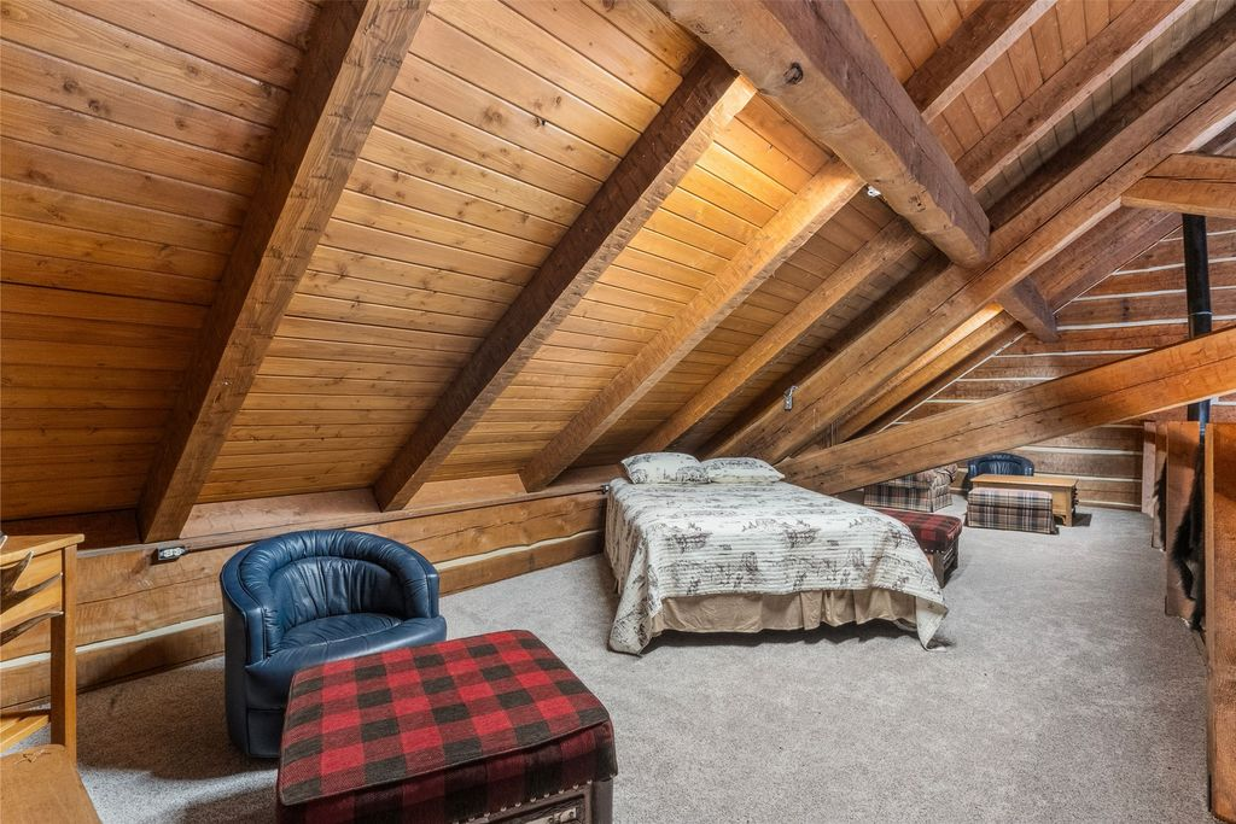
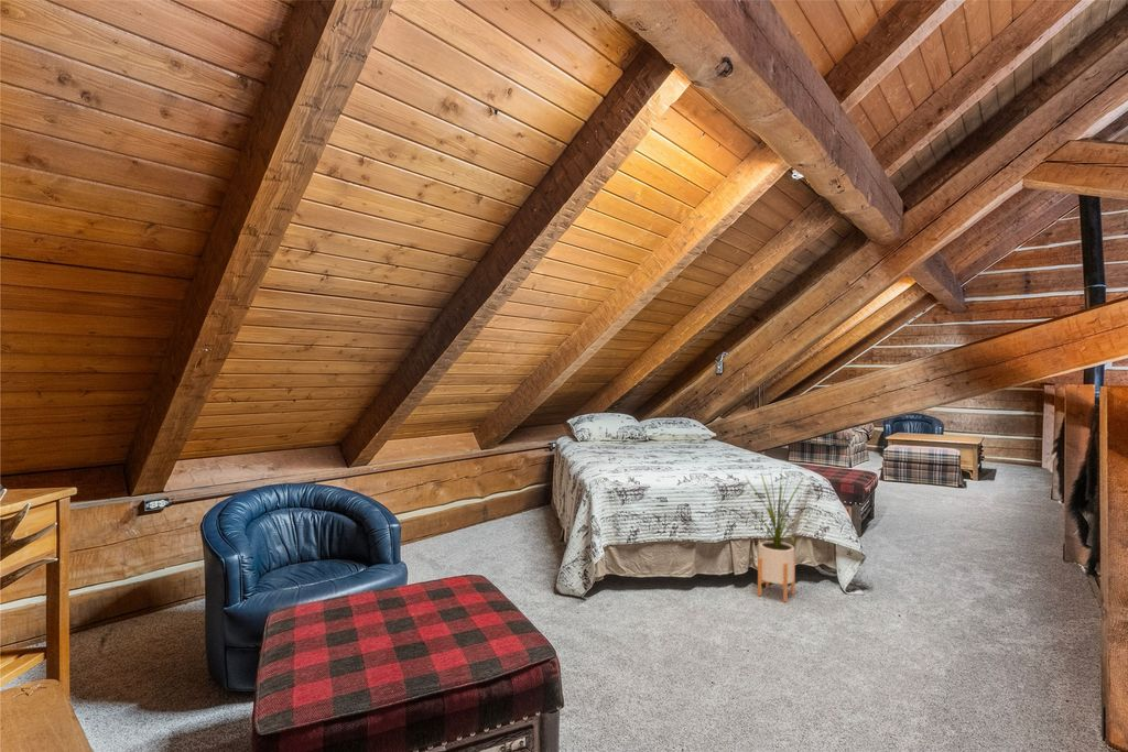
+ house plant [744,466,813,603]
